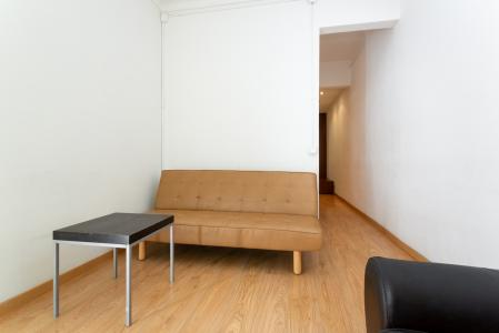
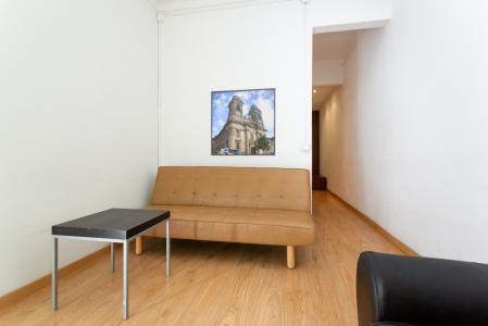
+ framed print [210,87,277,156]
